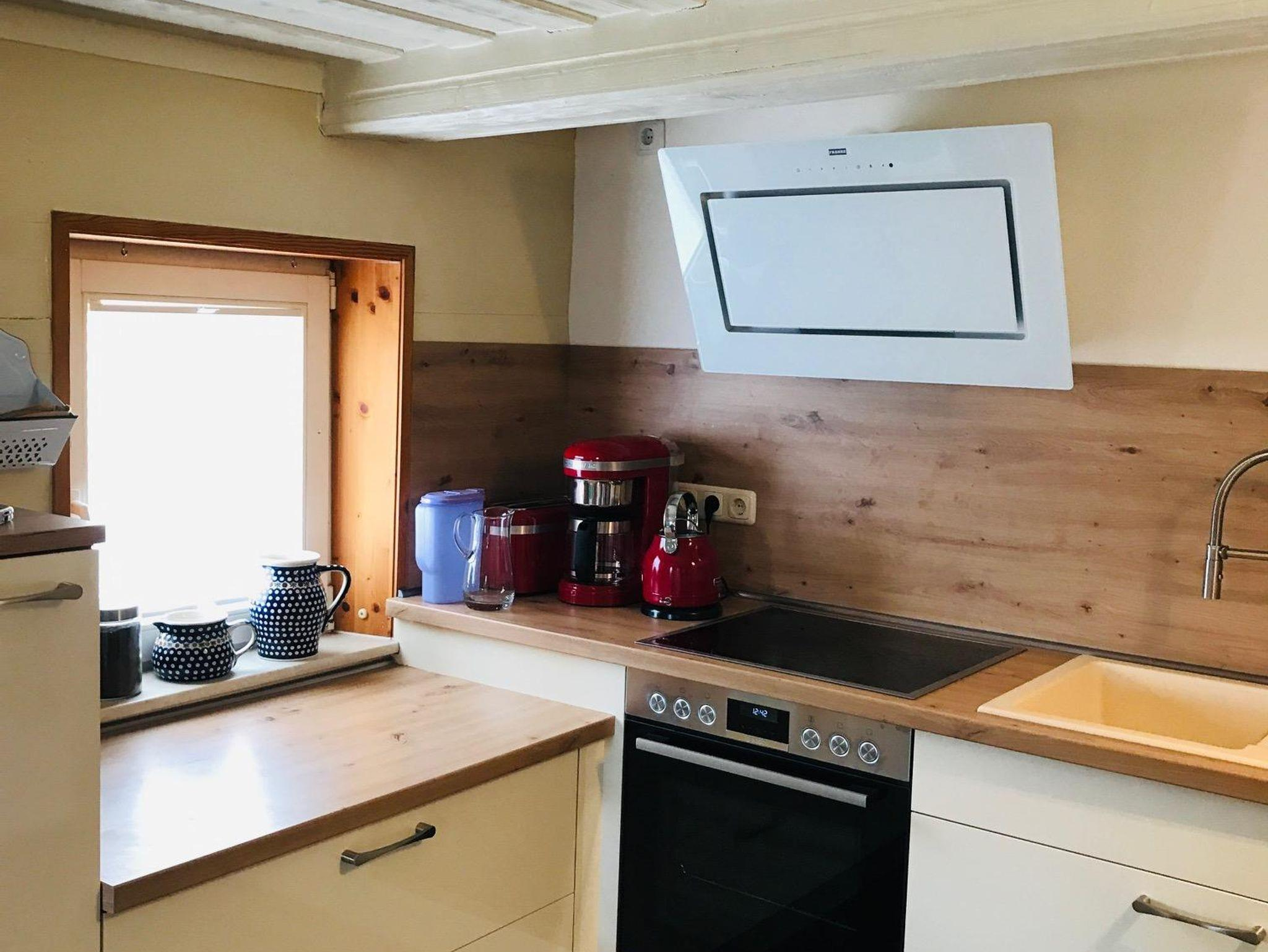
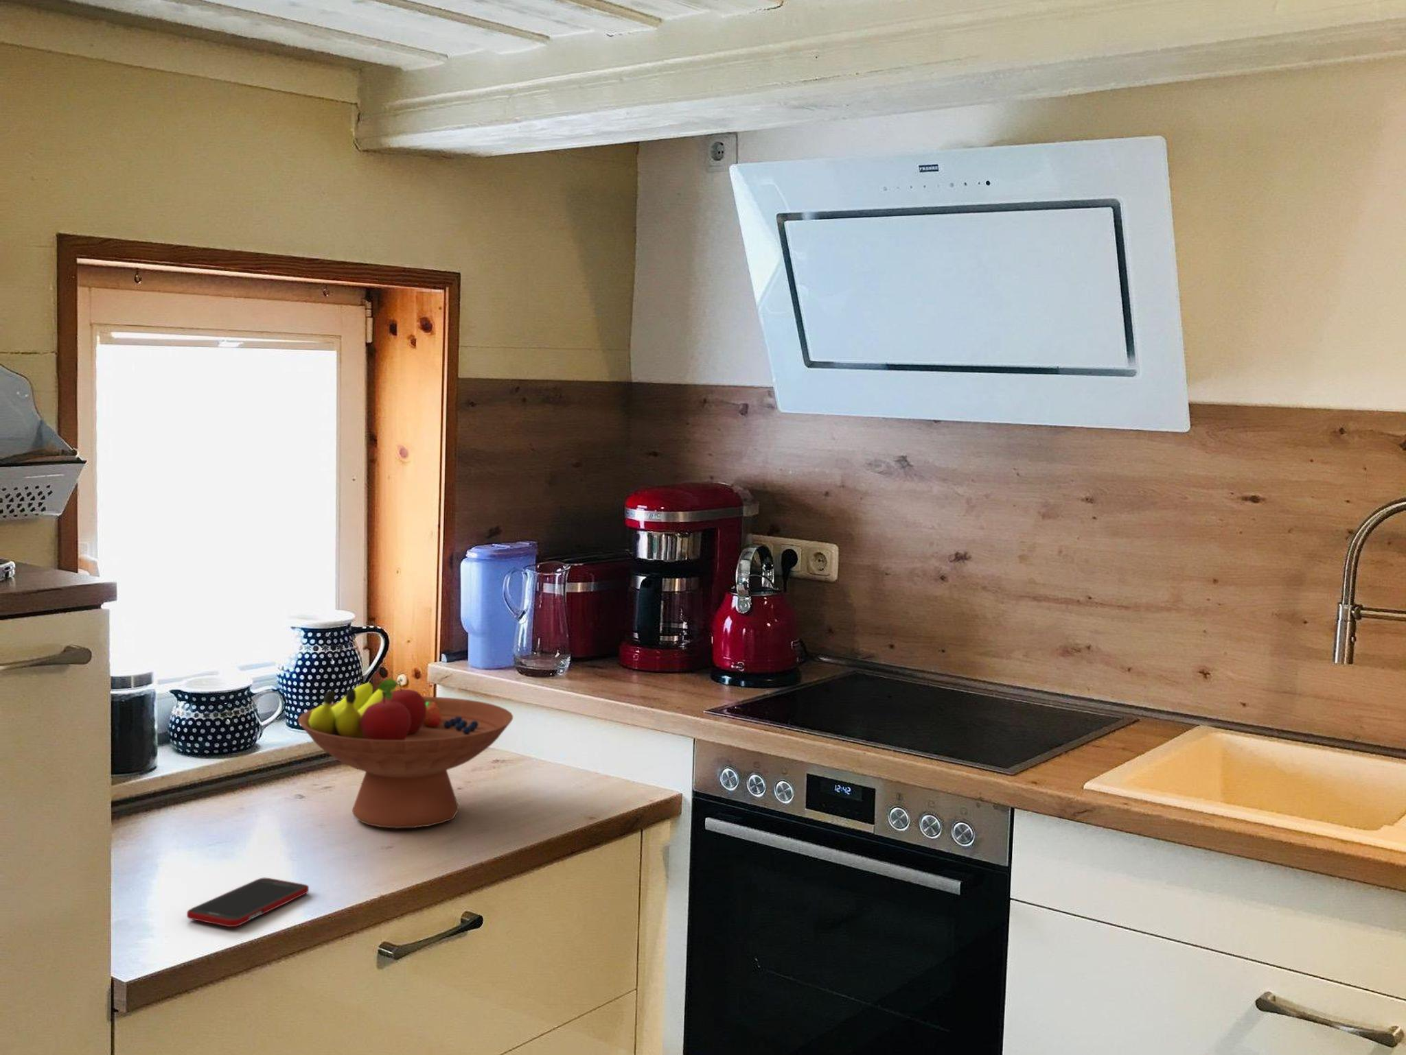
+ cell phone [186,877,309,928]
+ fruit bowl [297,678,513,829]
